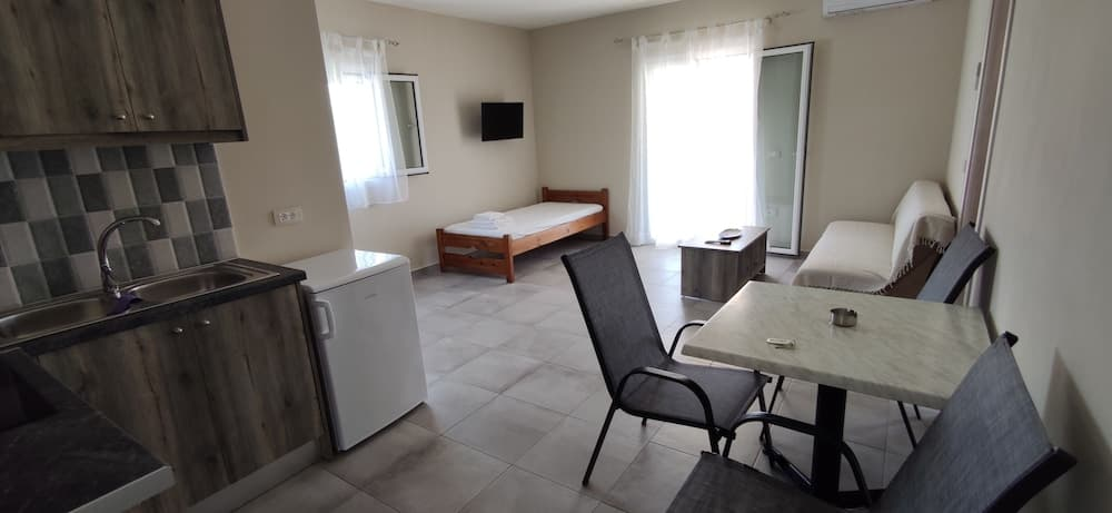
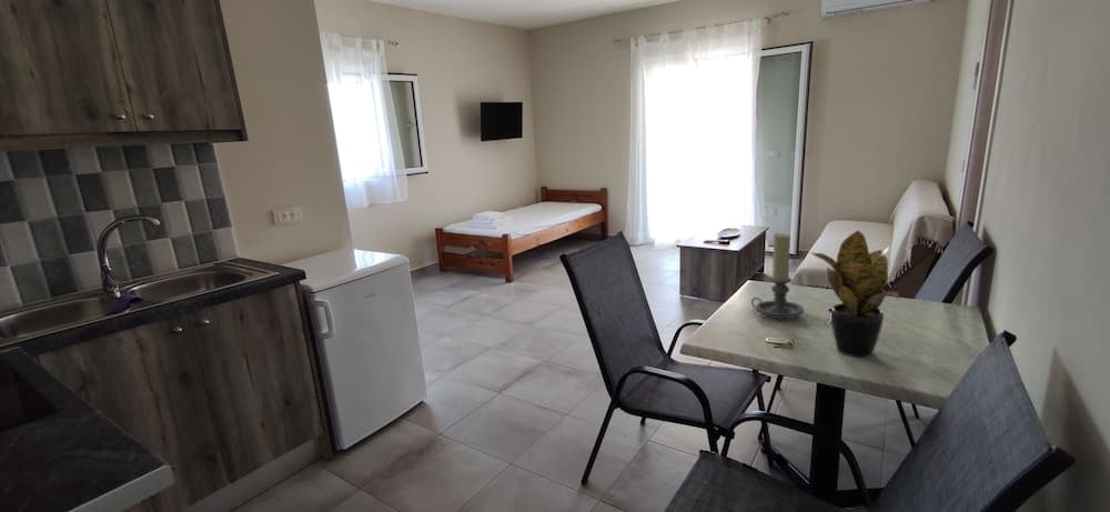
+ potted plant [809,229,900,358]
+ candle holder [750,232,805,320]
